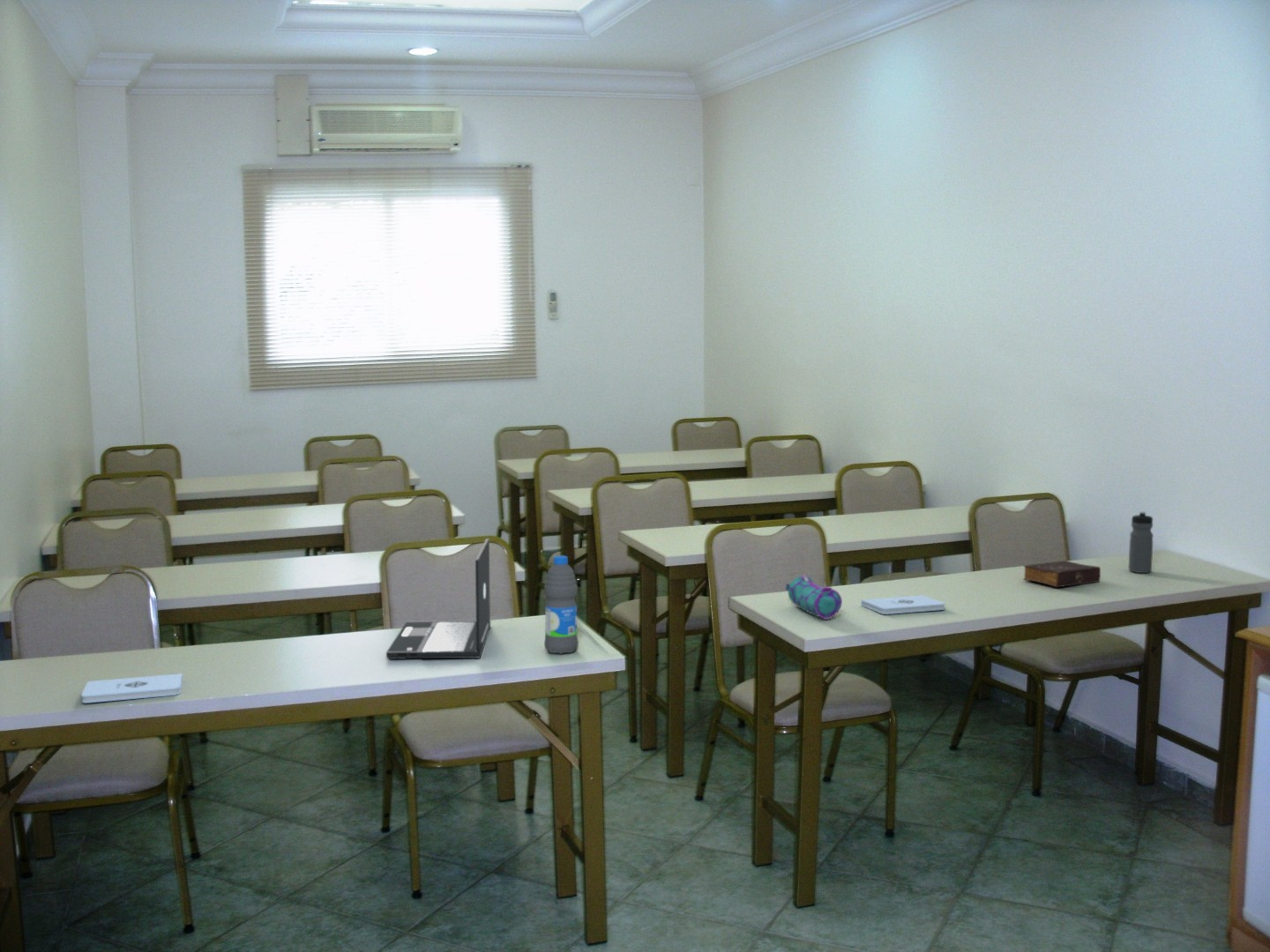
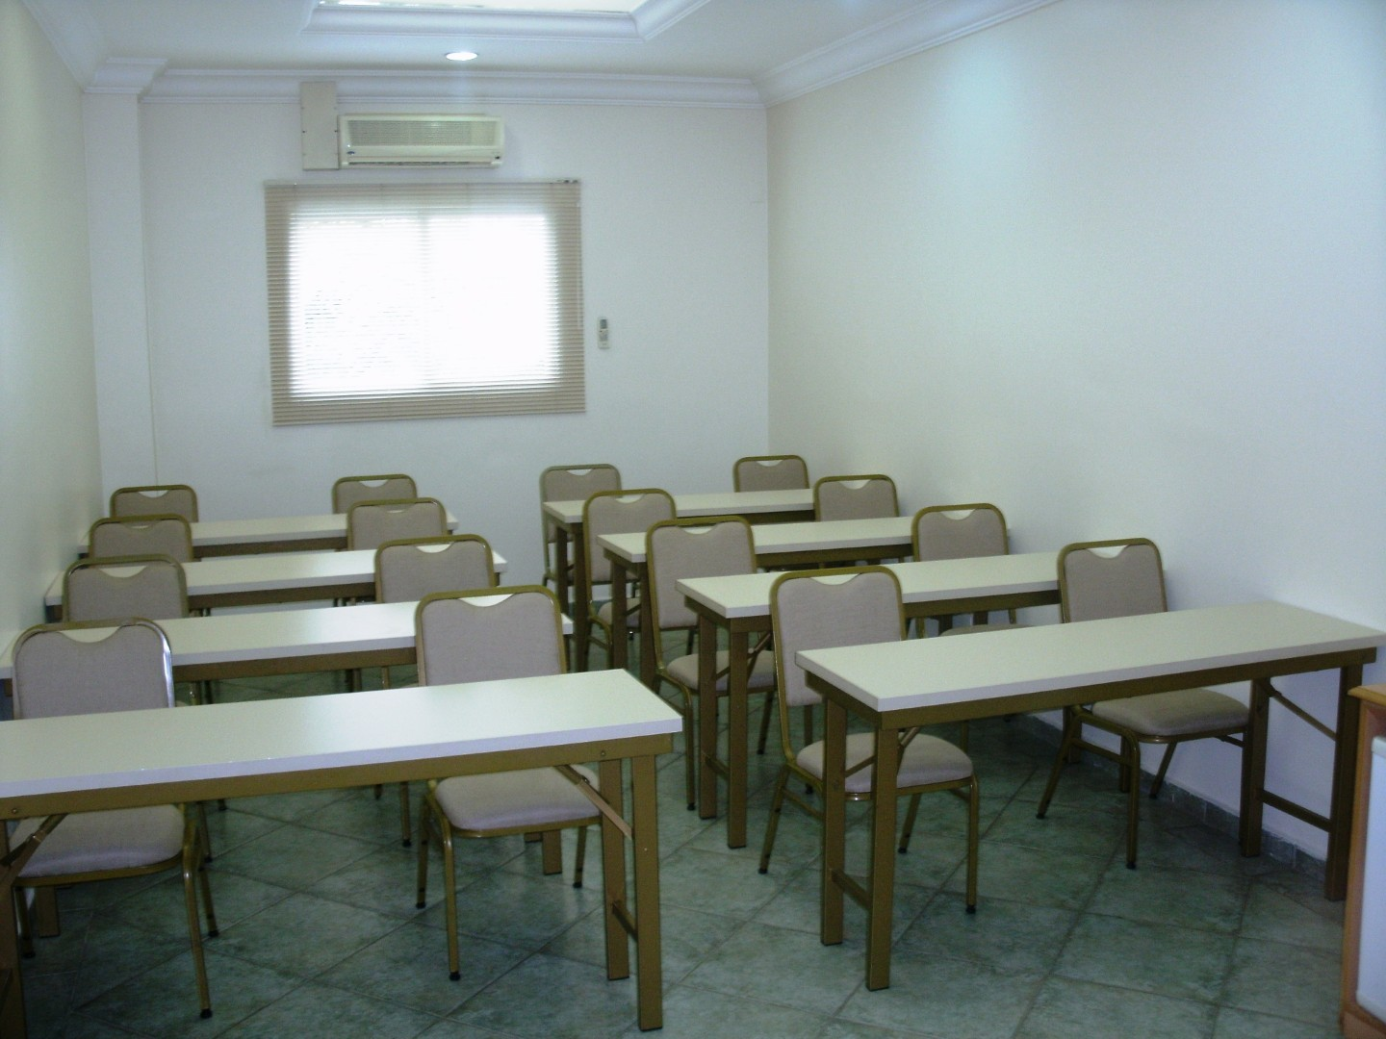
- book [1022,560,1102,588]
- notepad [80,673,183,703]
- pencil case [784,574,843,621]
- laptop [385,538,491,660]
- water bottle [543,554,579,655]
- water bottle [1128,510,1154,574]
- notepad [860,594,946,615]
